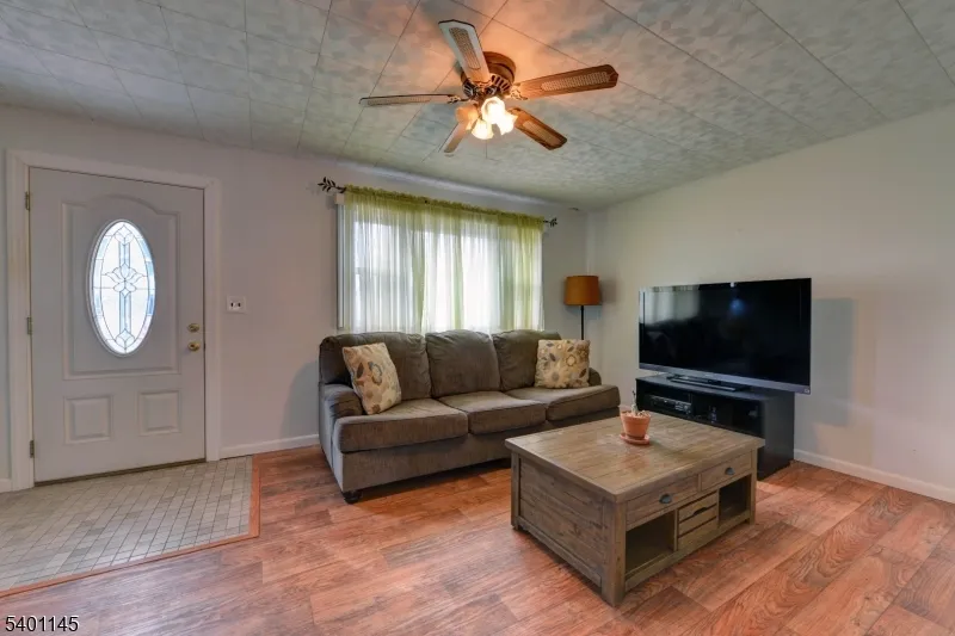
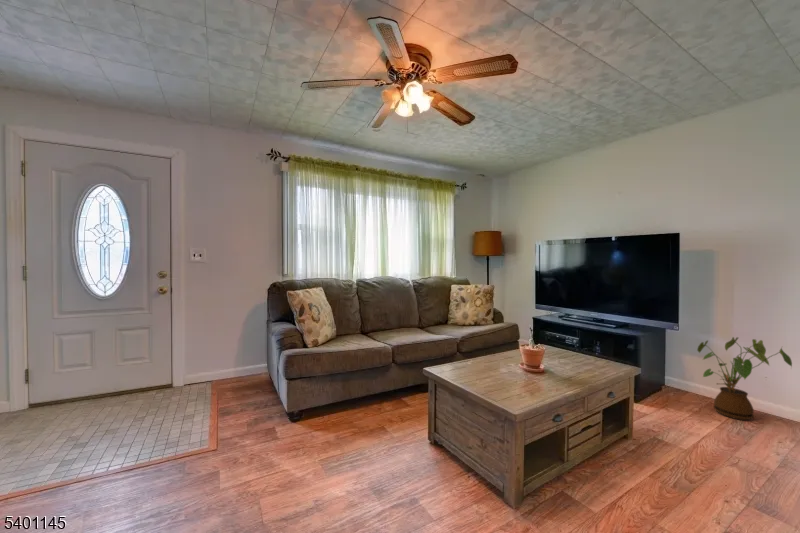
+ house plant [696,336,793,421]
